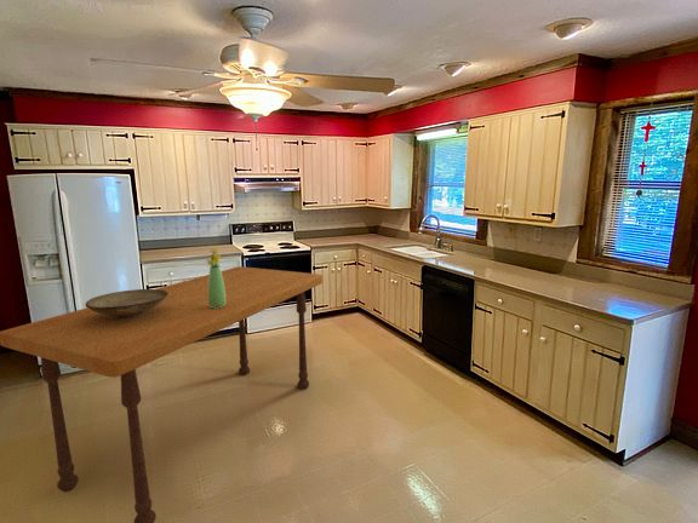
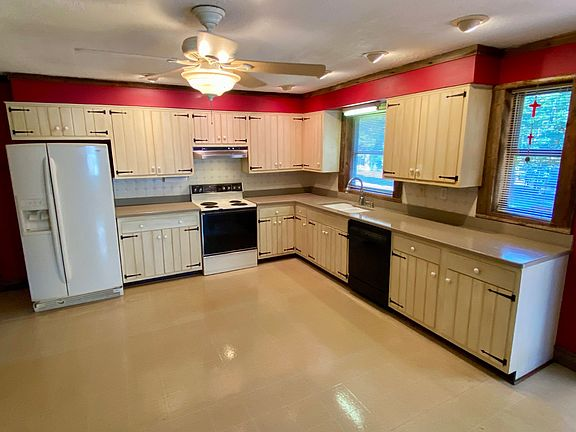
- dining table [0,265,324,523]
- bouquet [205,247,225,309]
- decorative bowl [85,288,168,318]
